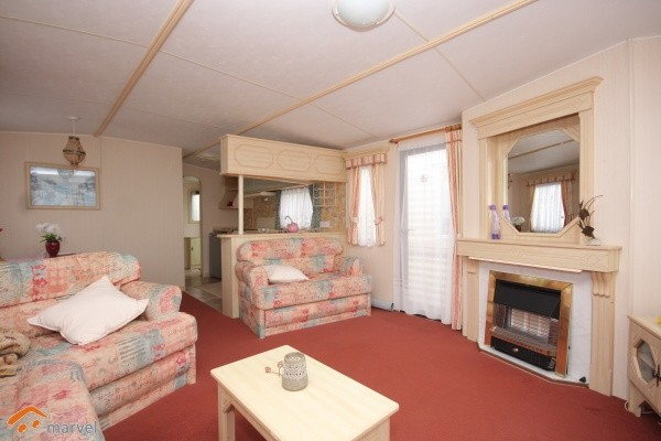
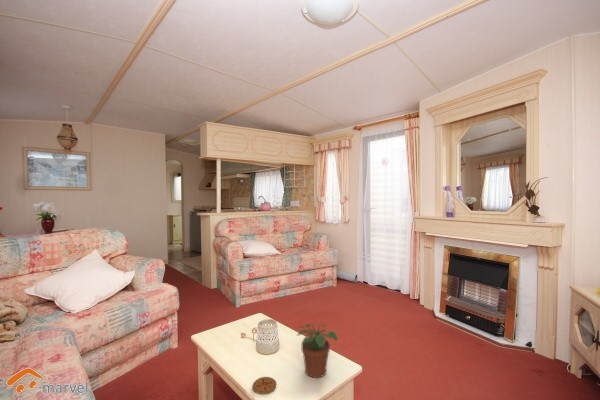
+ coaster [252,376,277,395]
+ potted plant [296,322,339,379]
